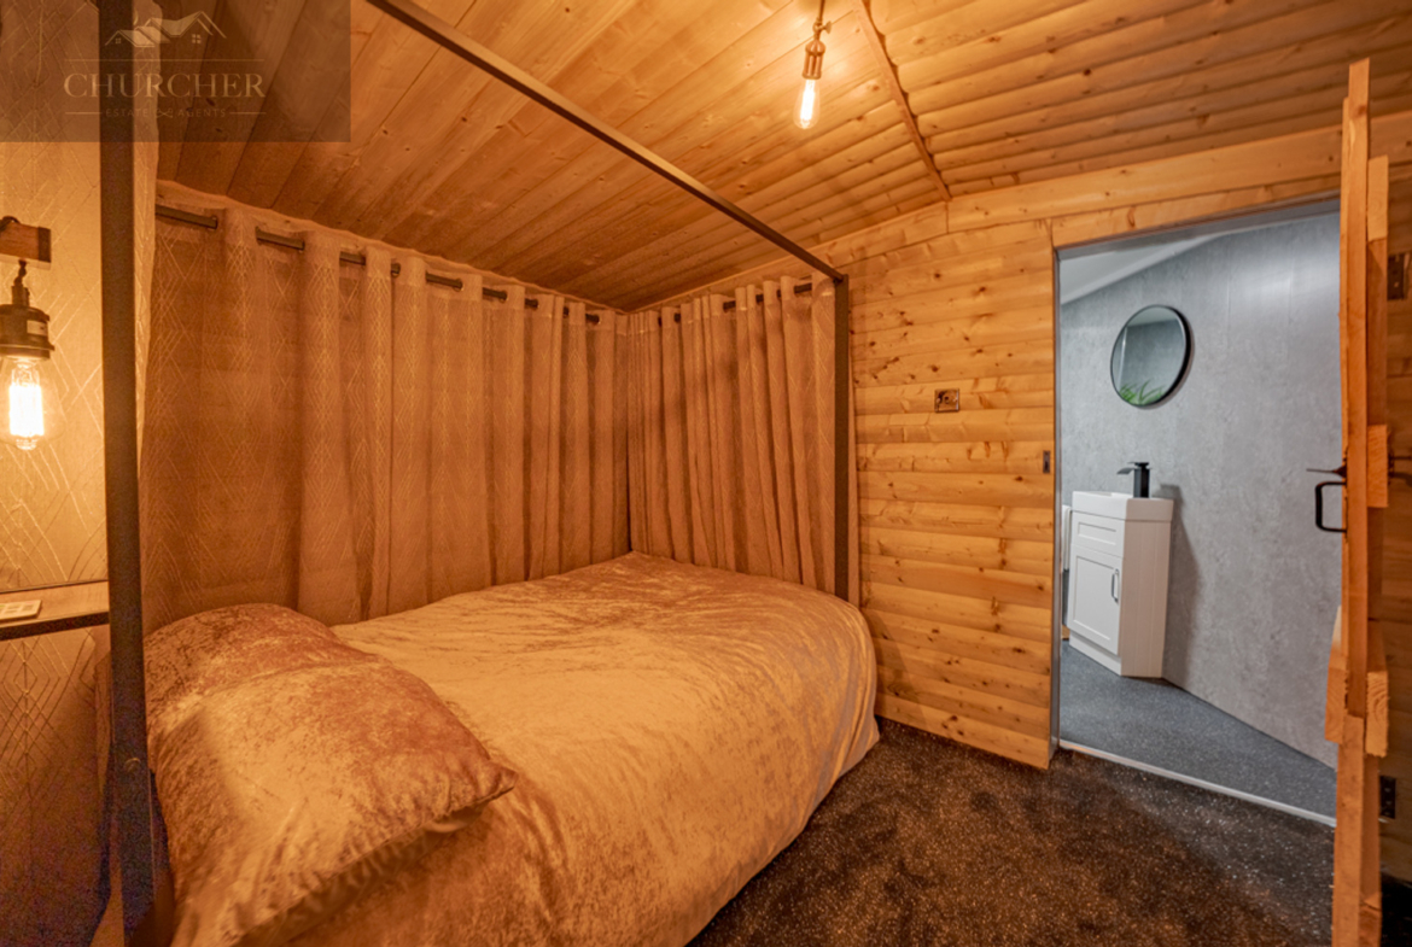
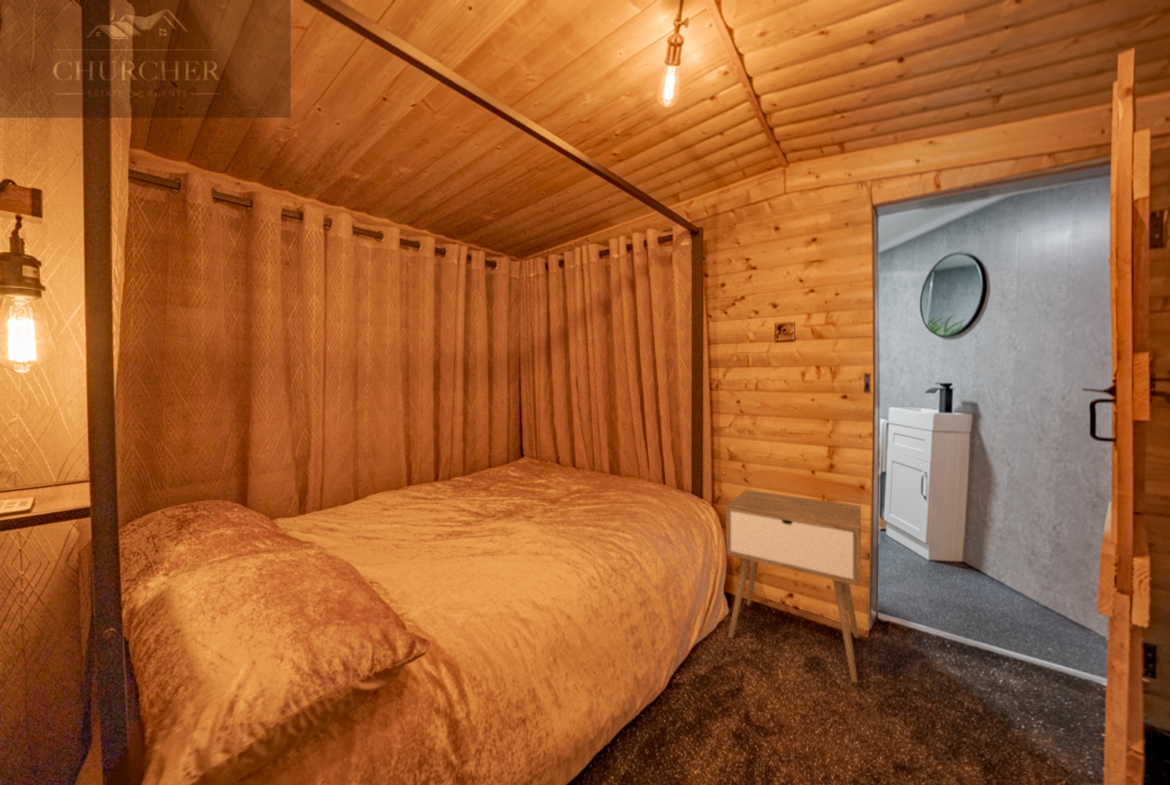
+ nightstand [725,489,862,683]
